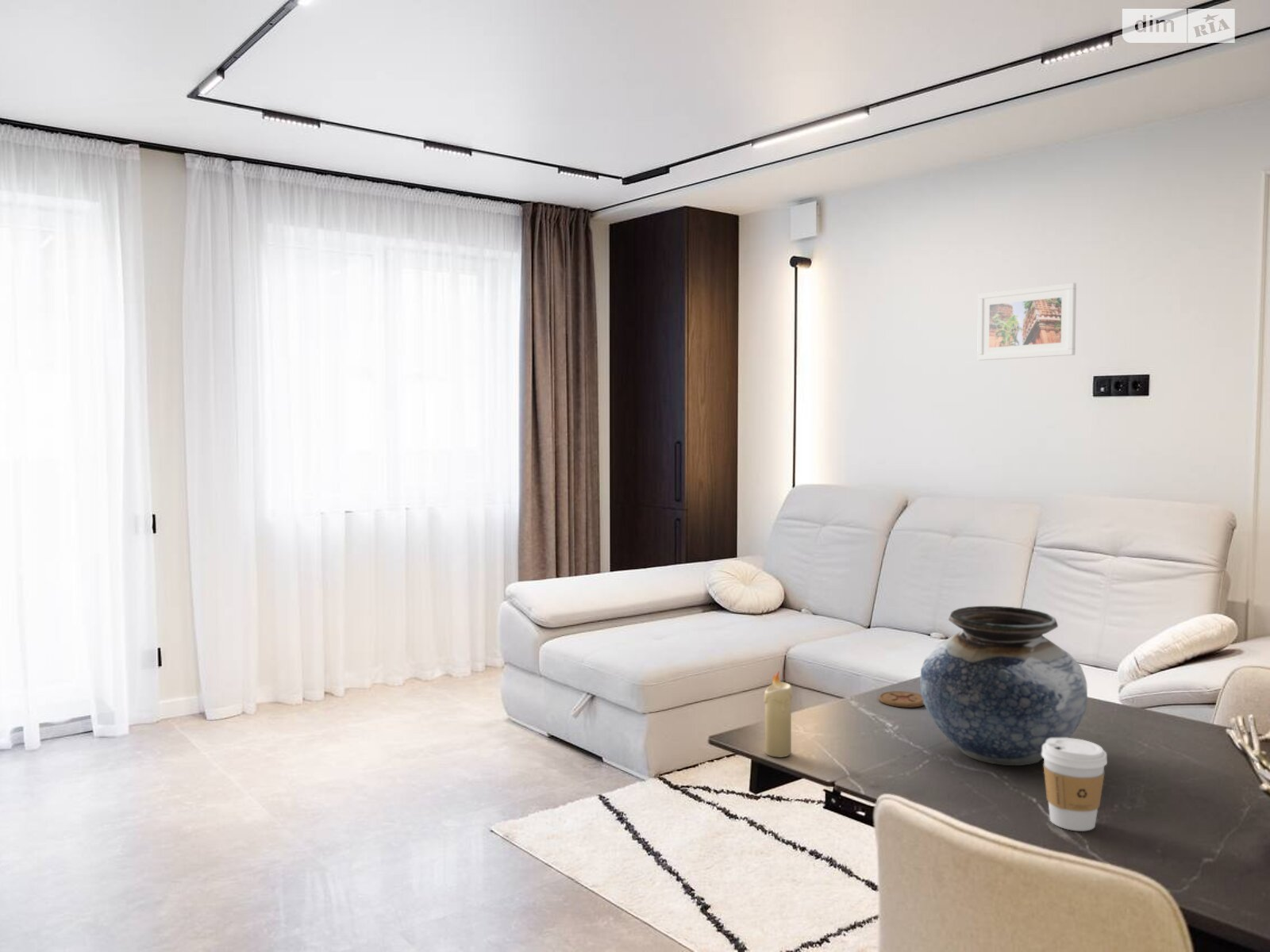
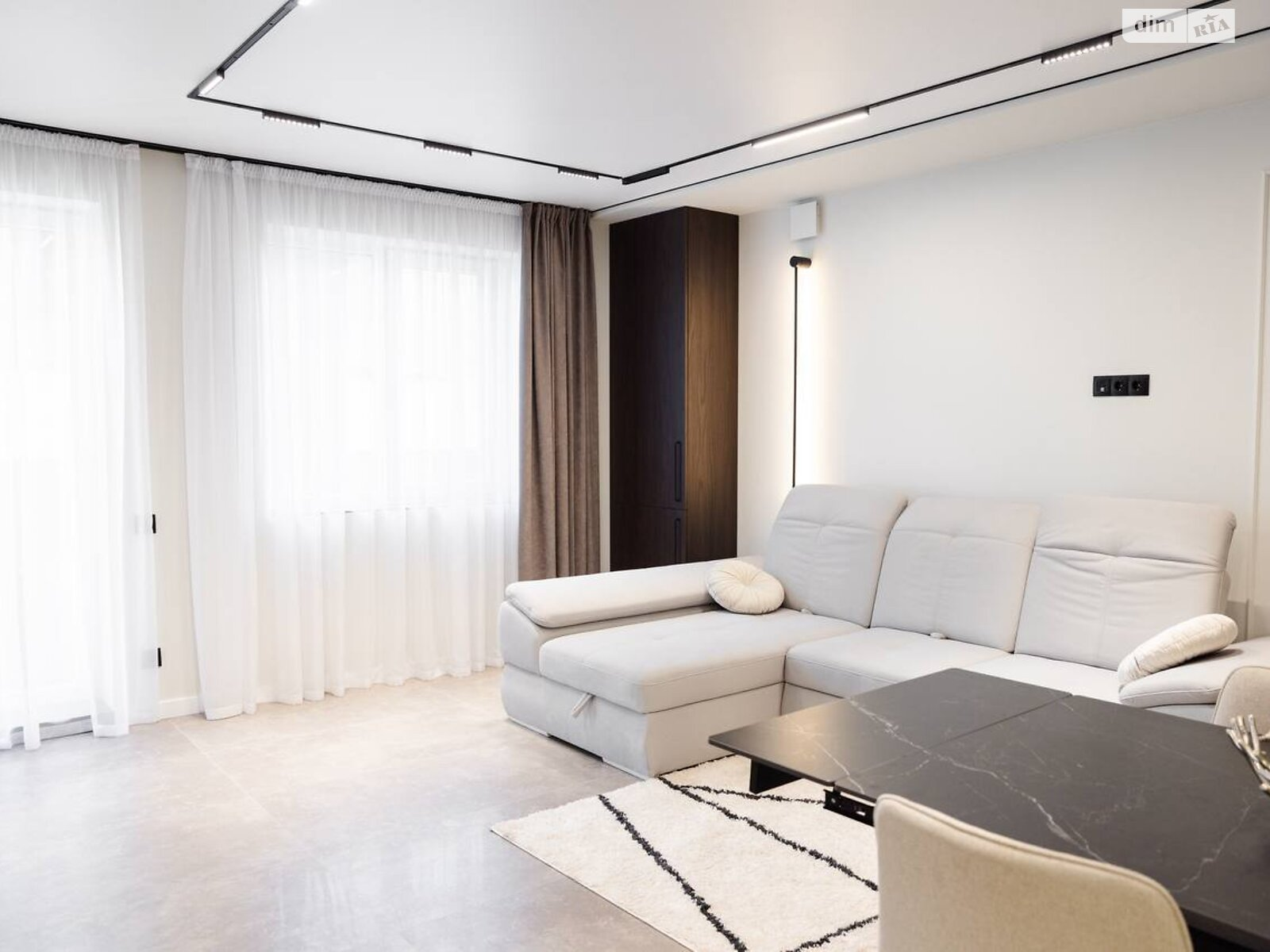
- vase [919,605,1088,766]
- coaster [879,690,925,708]
- coffee cup [1041,737,1108,832]
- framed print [976,282,1077,361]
- candle [763,670,794,758]
